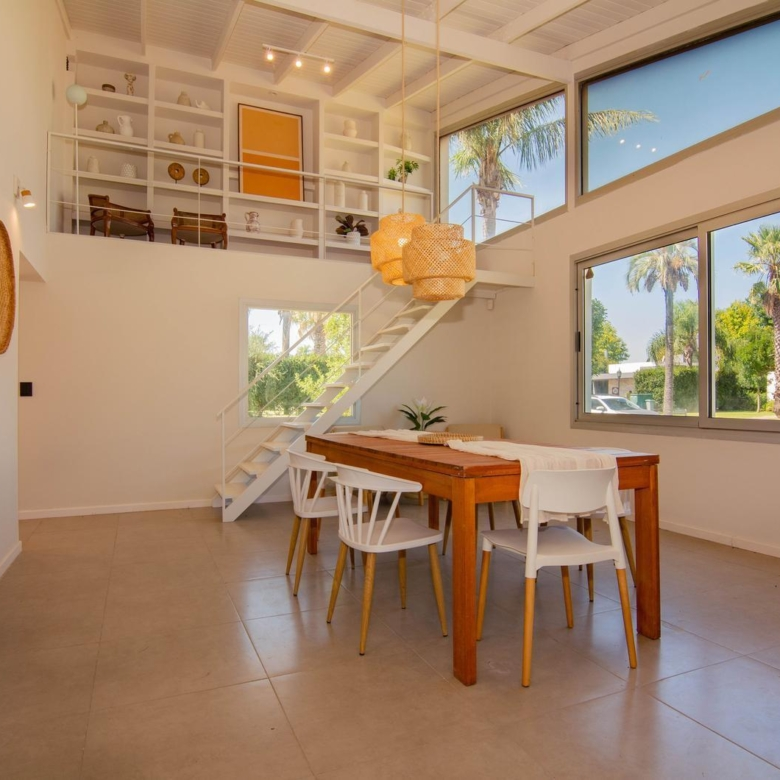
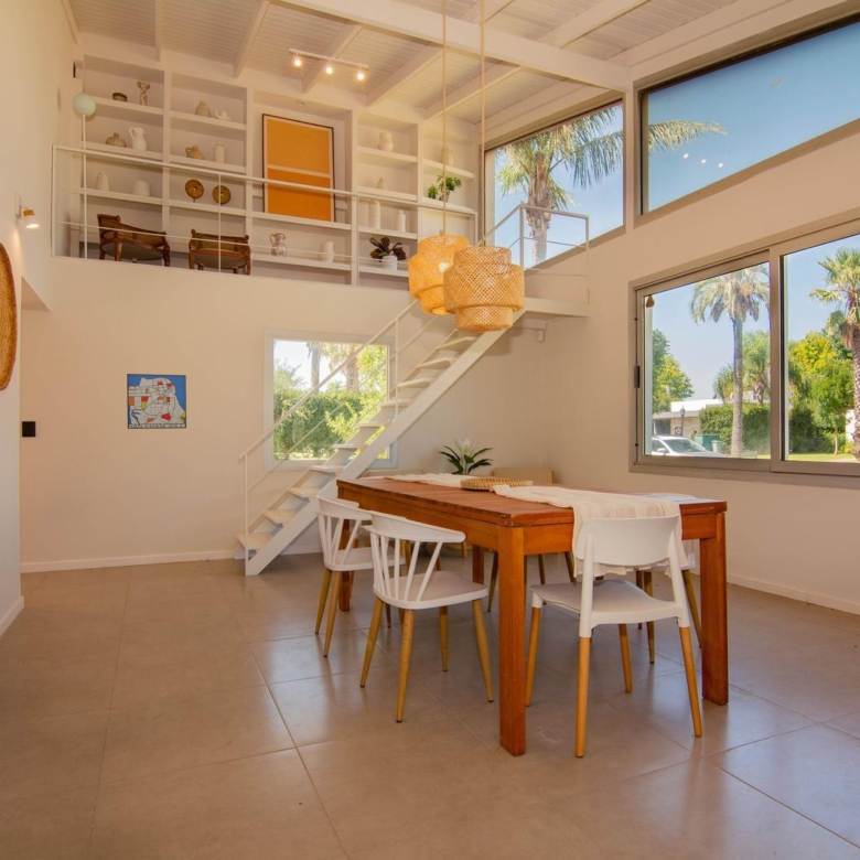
+ wall art [126,373,187,430]
